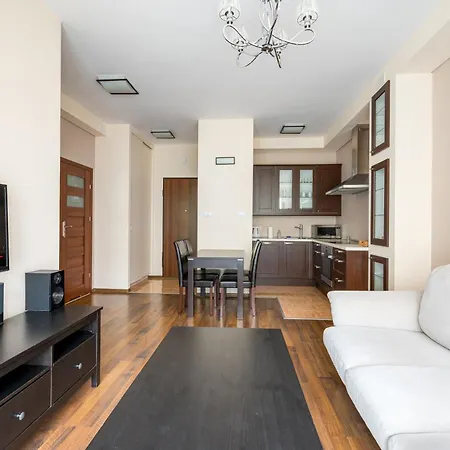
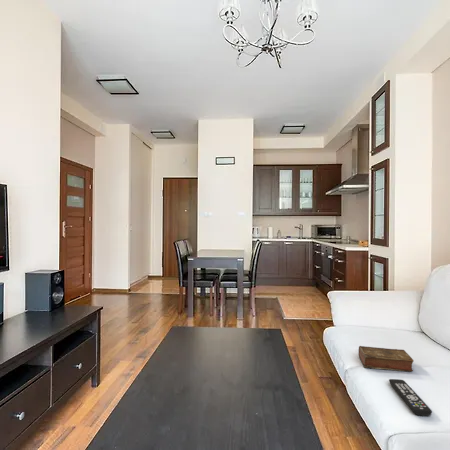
+ book [357,345,415,372]
+ remote control [388,378,433,417]
